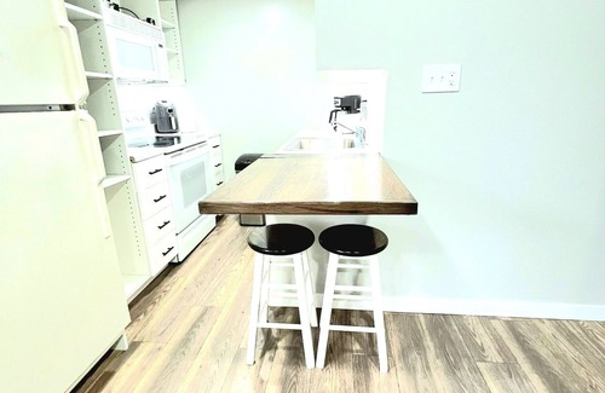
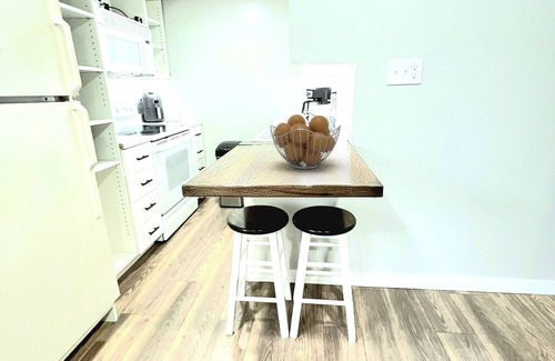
+ fruit basket [269,113,342,170]
